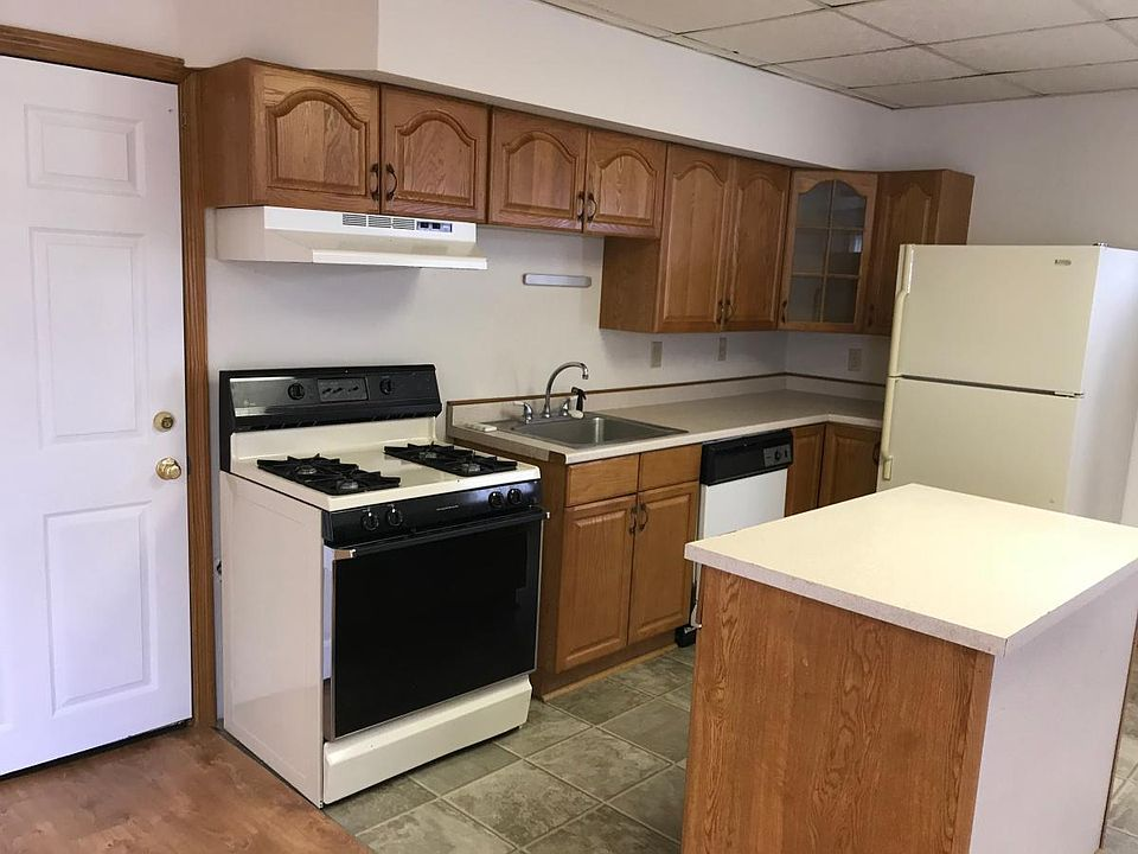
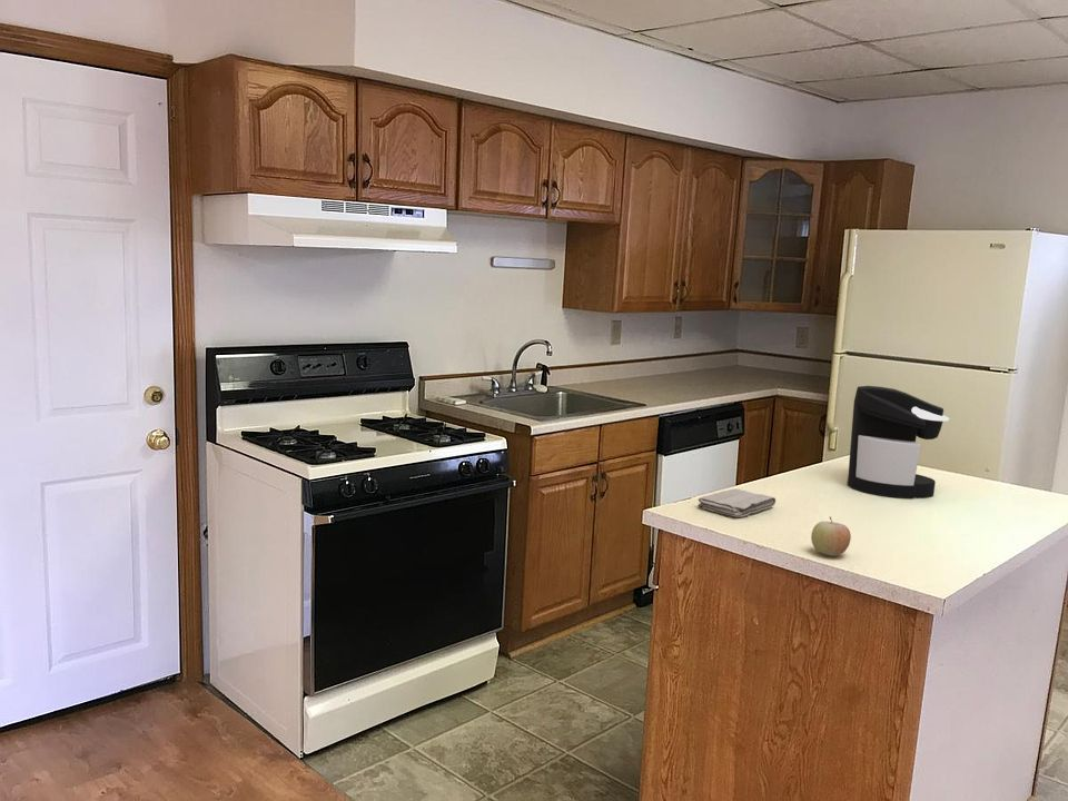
+ coffee maker [847,385,950,500]
+ washcloth [696,487,777,518]
+ fruit [810,515,852,557]
